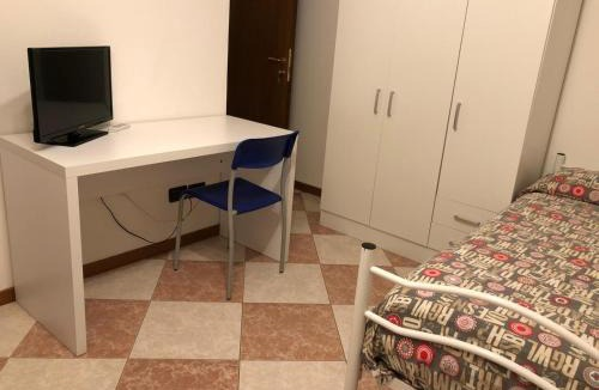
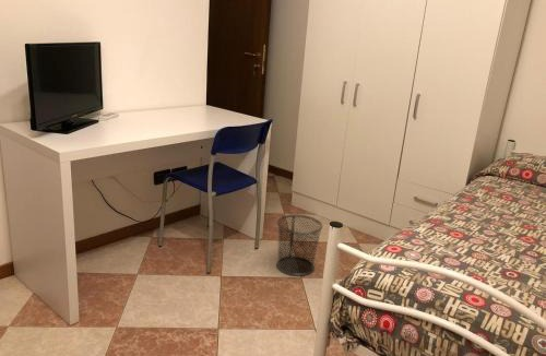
+ waste bin [275,213,323,276]
